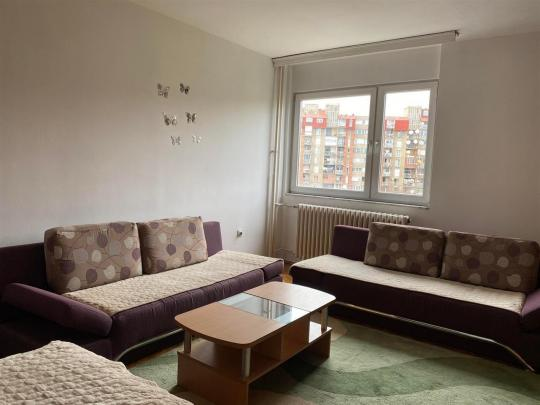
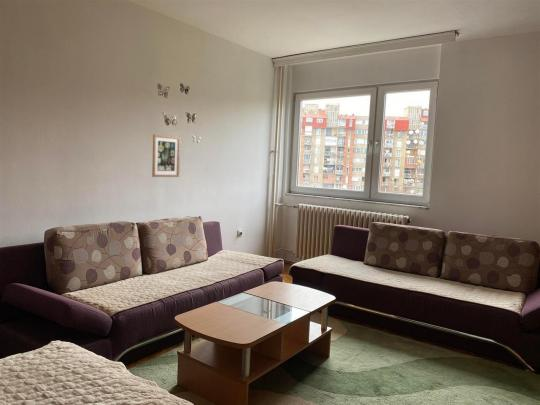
+ wall art [151,133,181,178]
